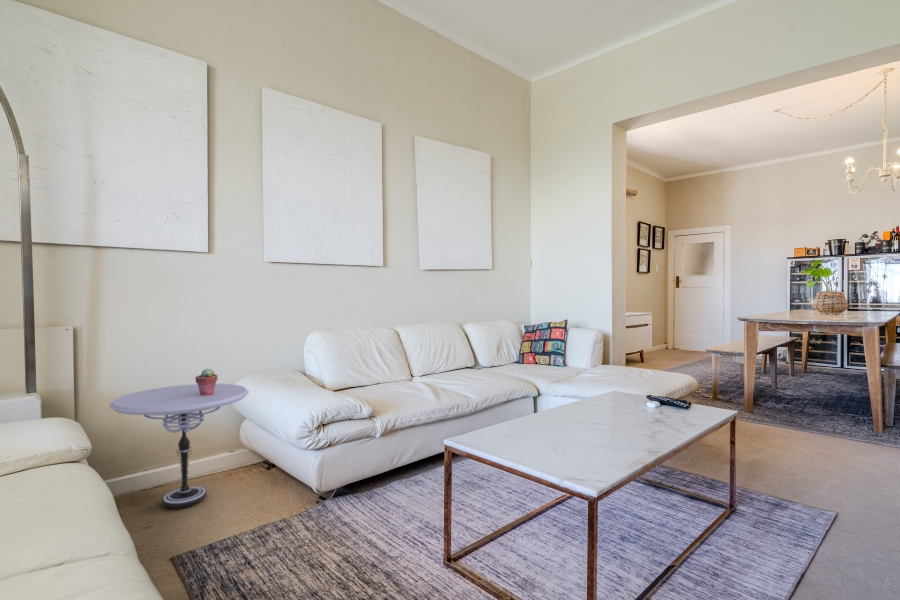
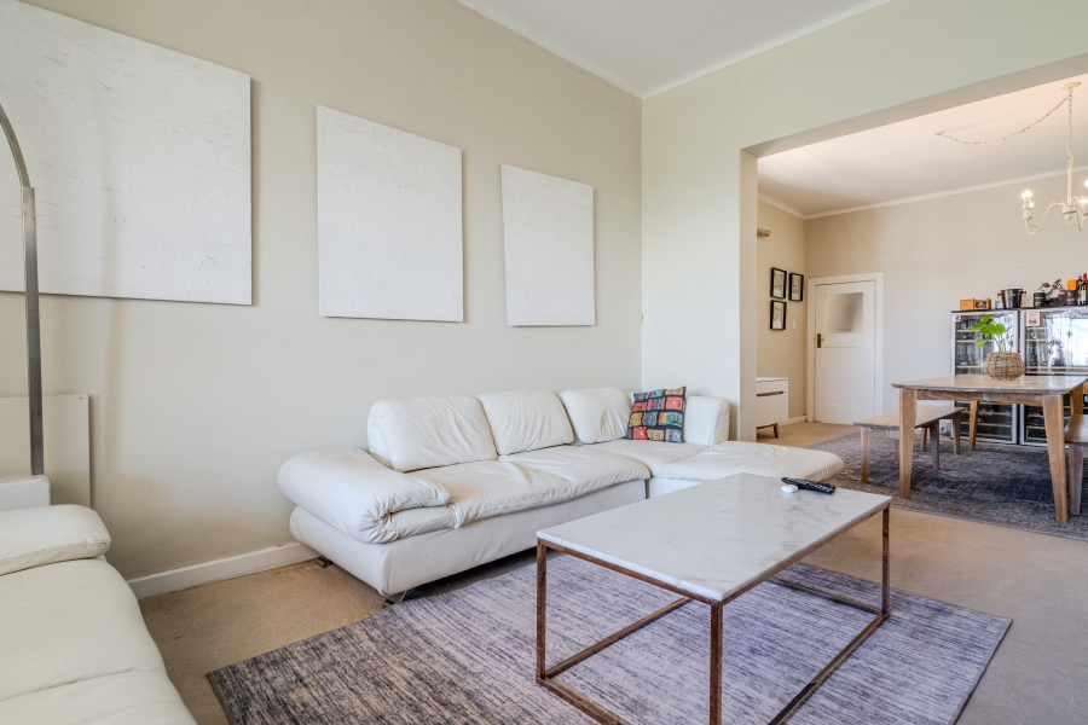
- side table [108,383,250,509]
- potted succulent [194,368,218,396]
